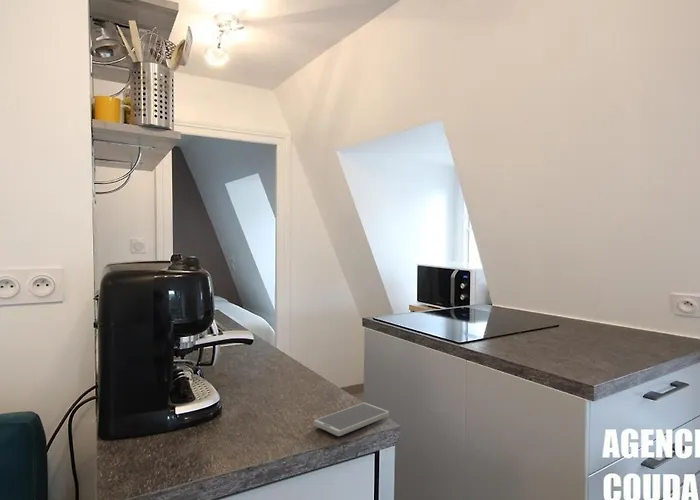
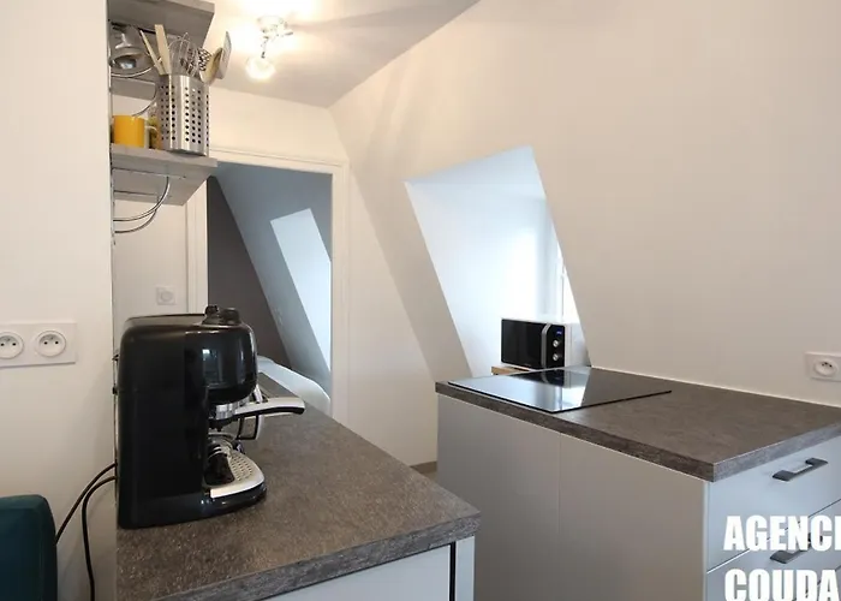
- smartphone [313,402,390,437]
